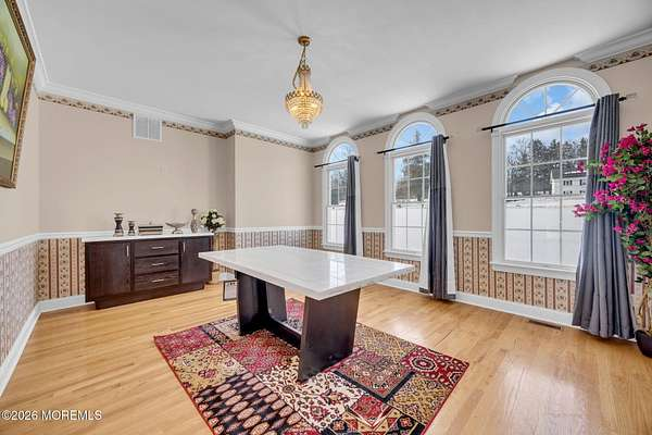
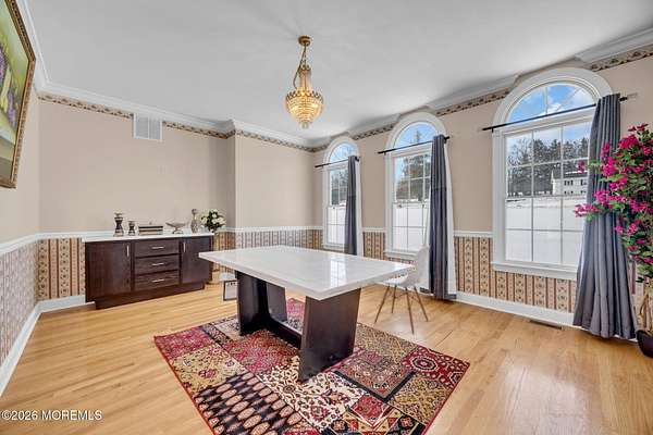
+ chair [373,245,431,335]
